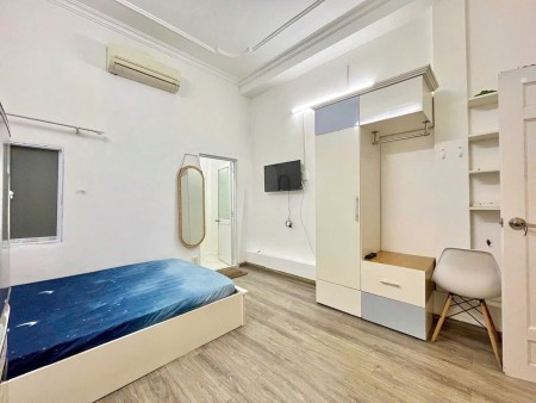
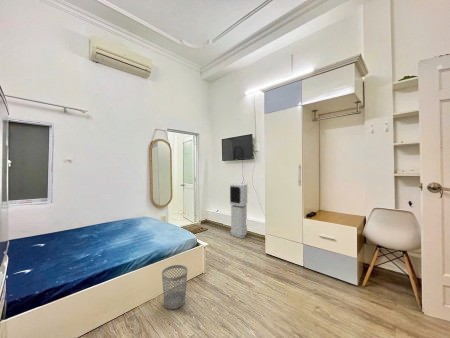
+ wastebasket [161,264,189,310]
+ air purifier [229,183,248,239]
